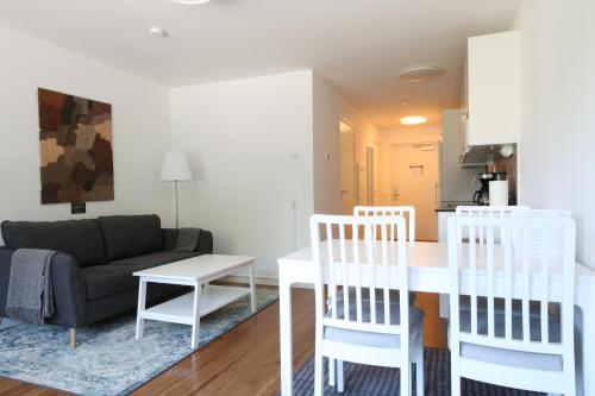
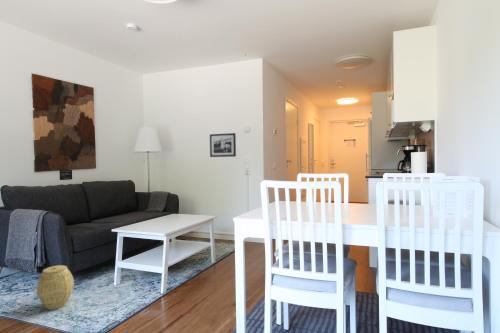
+ picture frame [209,132,237,158]
+ woven basket [36,264,75,311]
